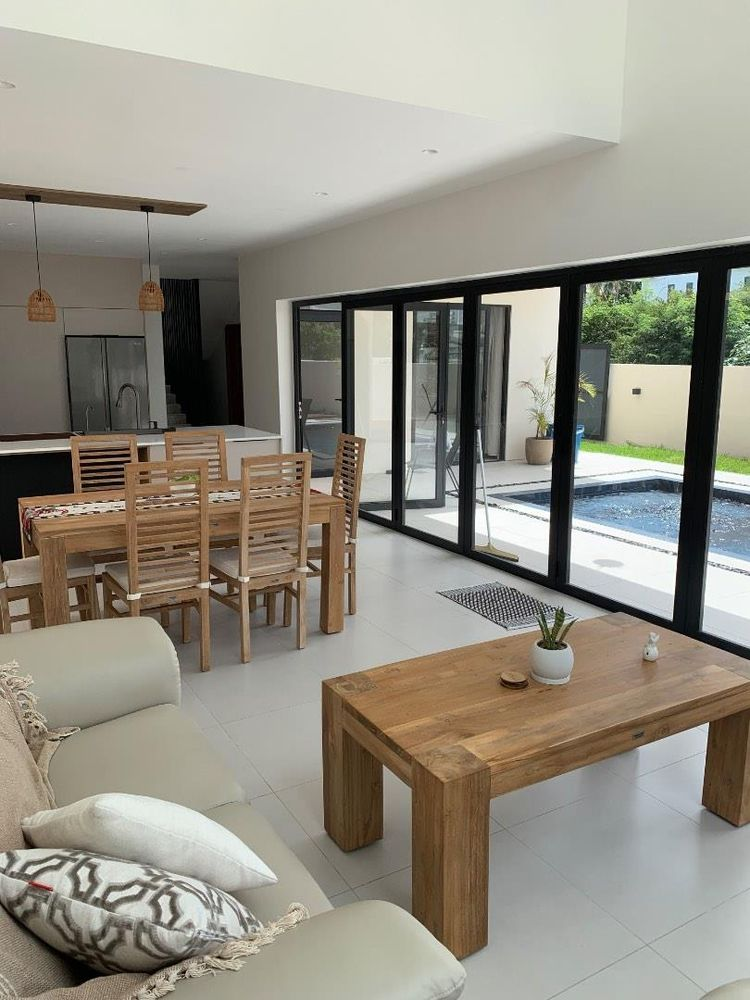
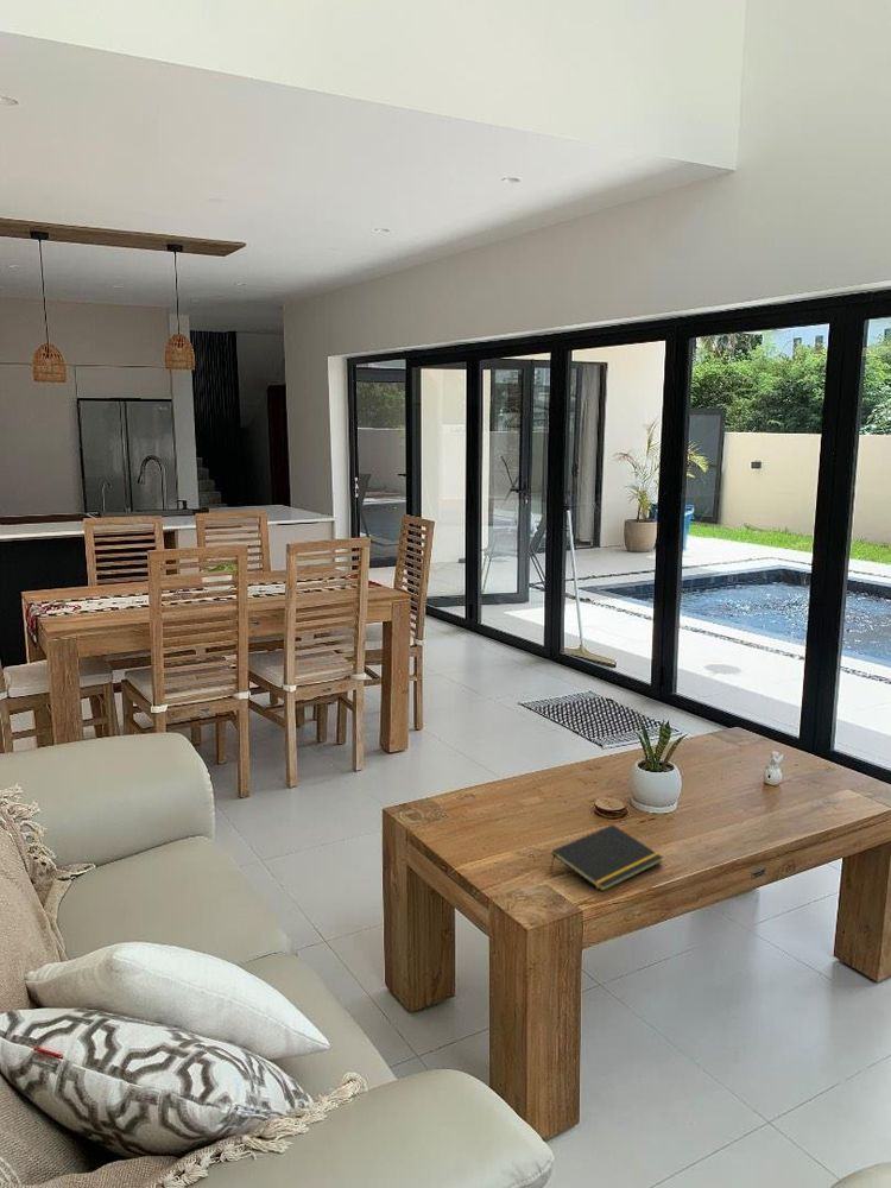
+ notepad [549,823,664,892]
